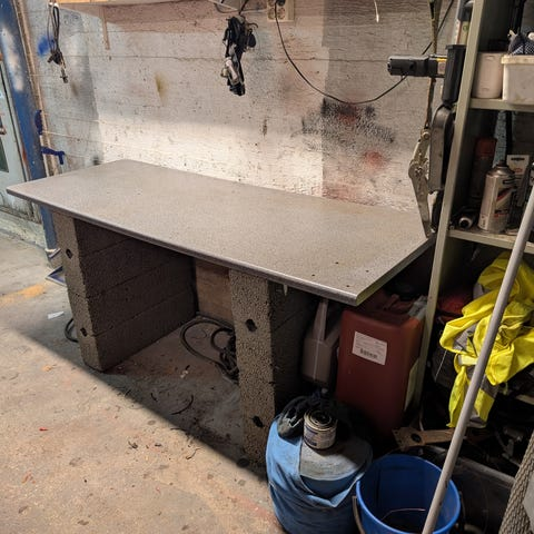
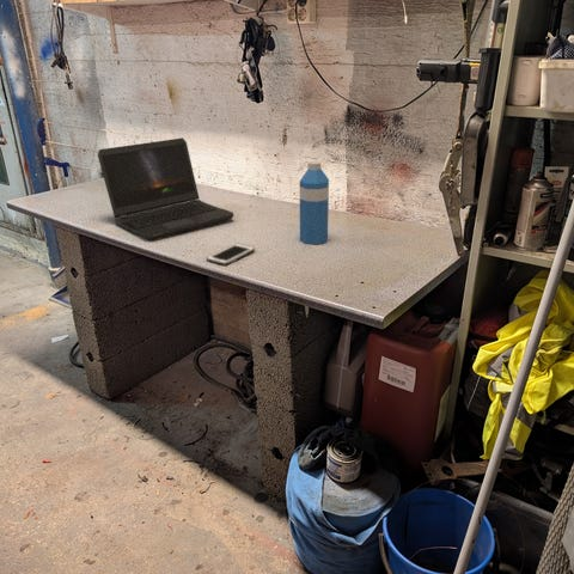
+ cell phone [206,243,256,267]
+ water bottle [299,160,330,245]
+ laptop computer [97,136,234,242]
